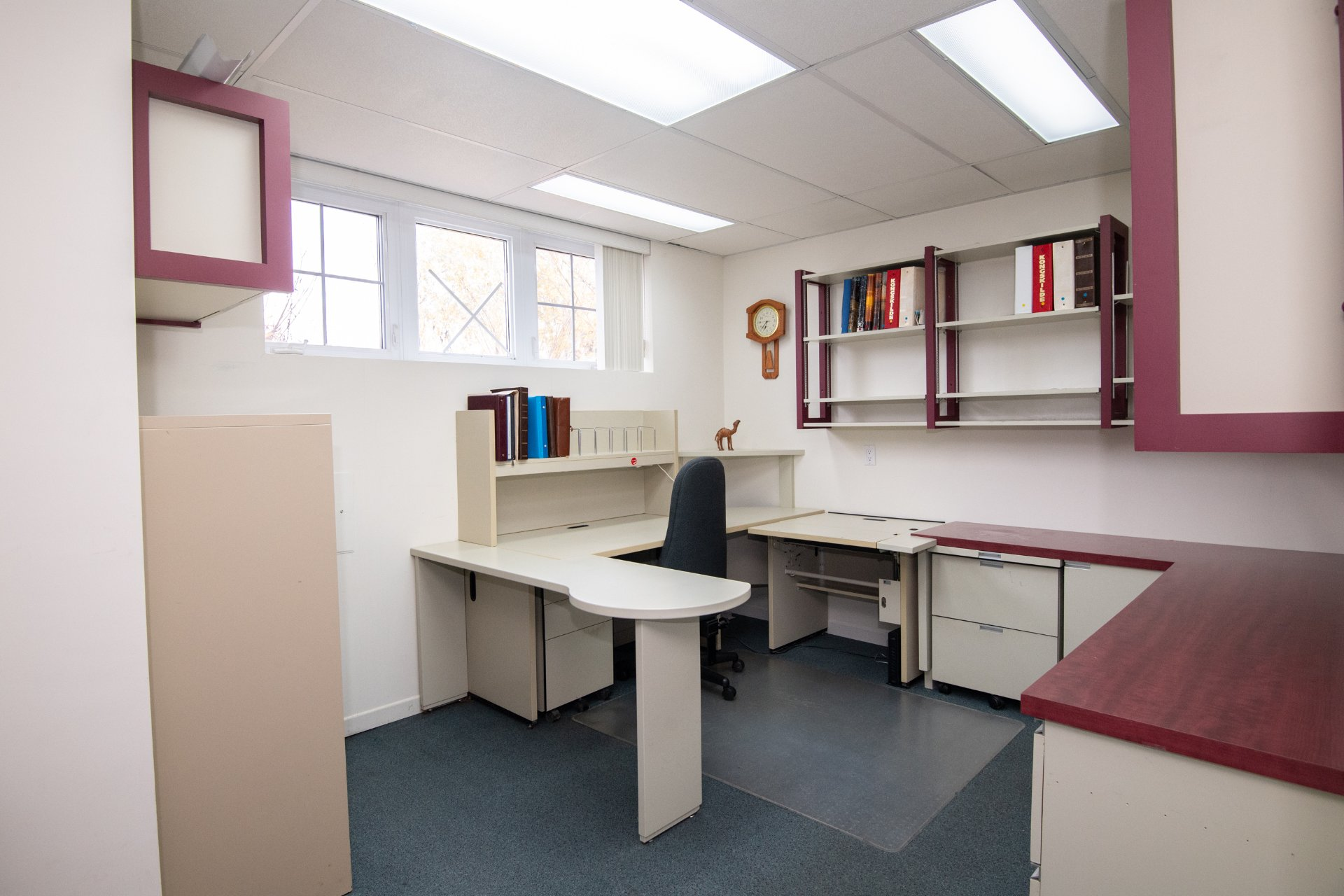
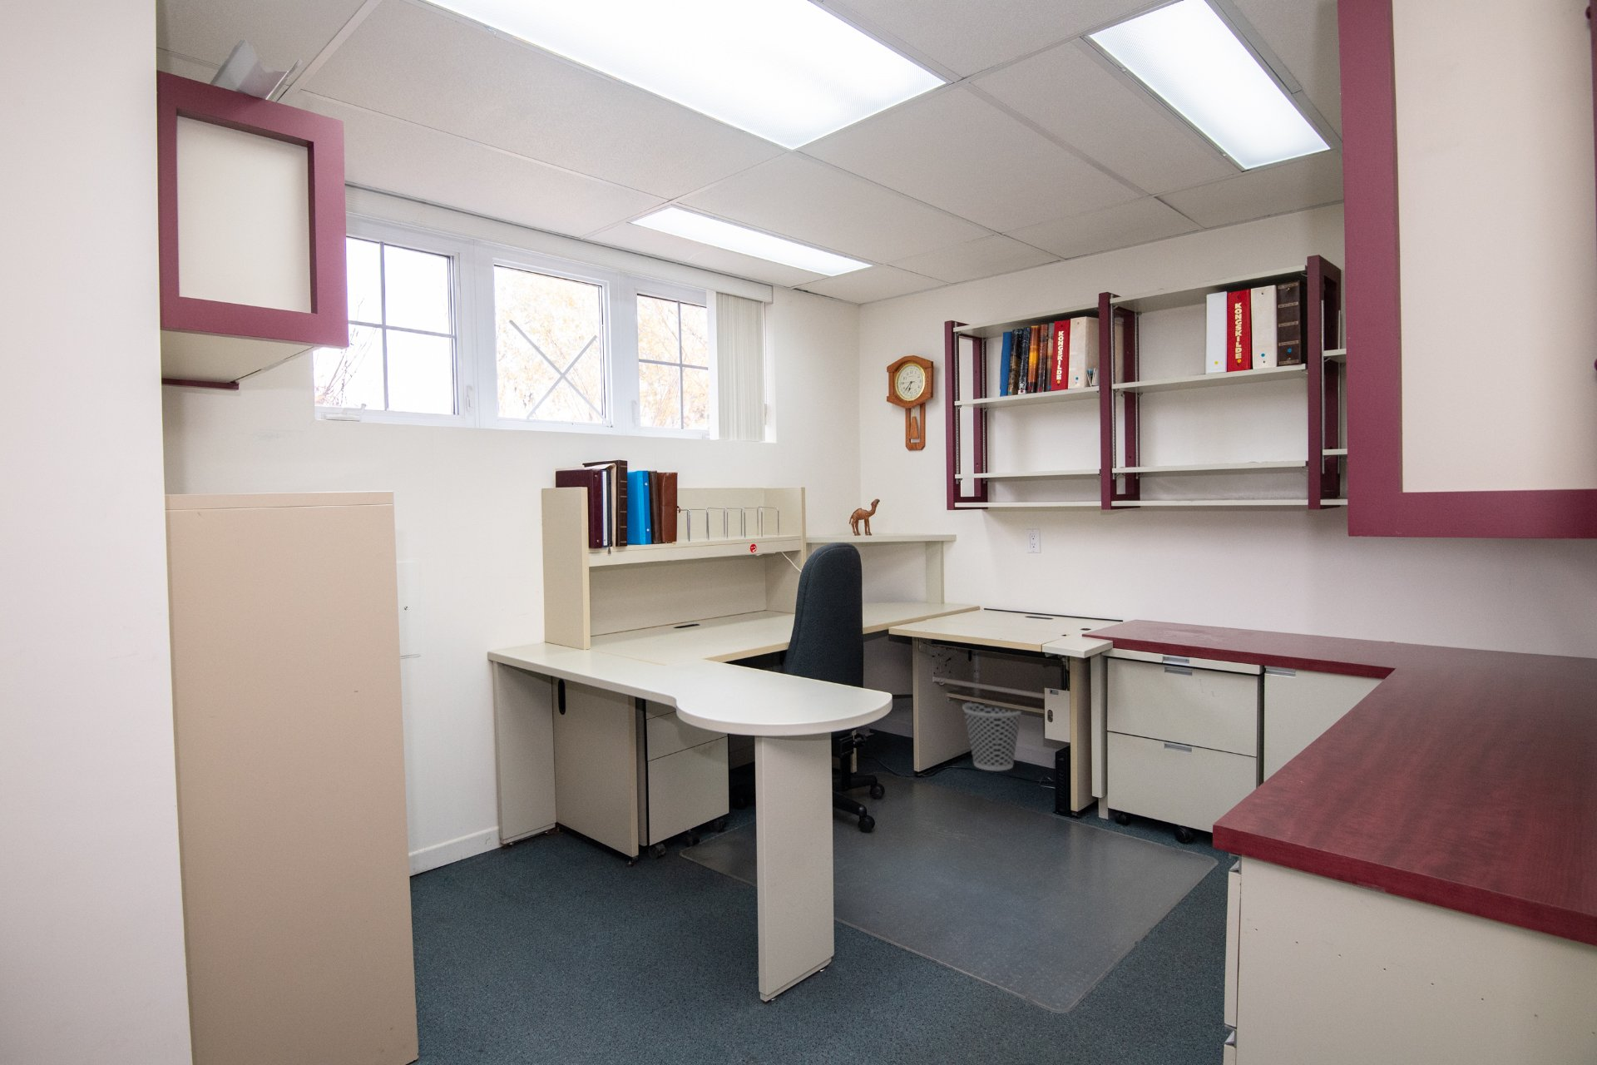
+ wastebasket [961,702,1022,771]
